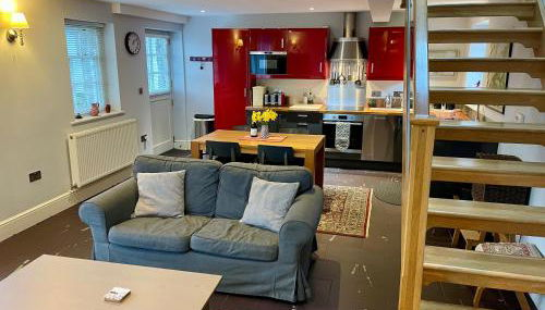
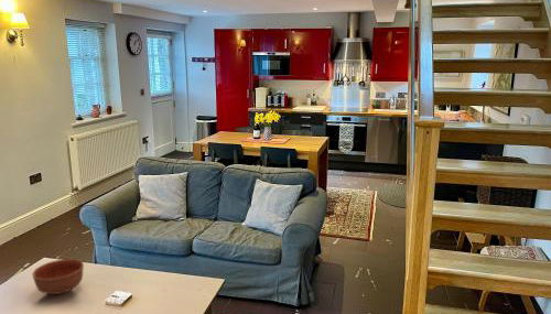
+ bowl [31,258,85,295]
